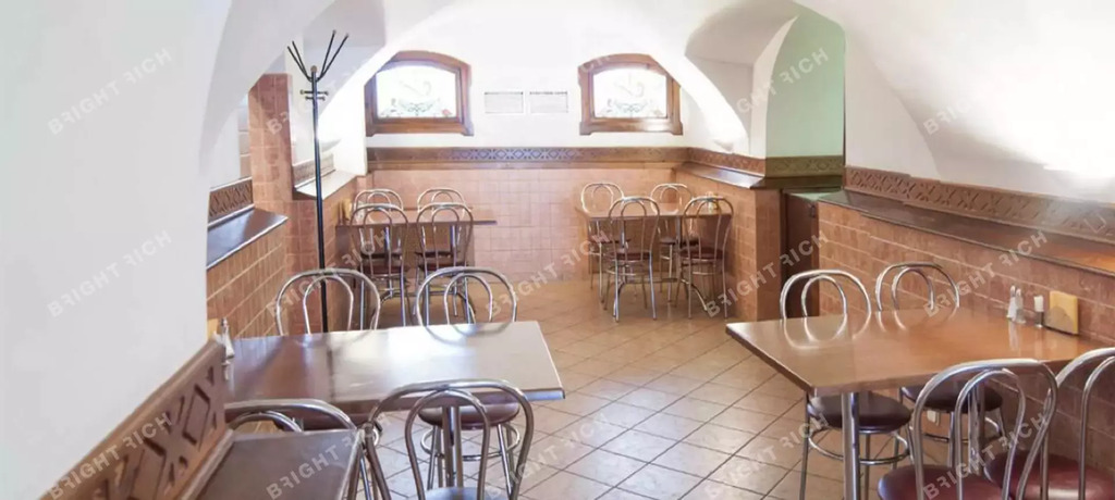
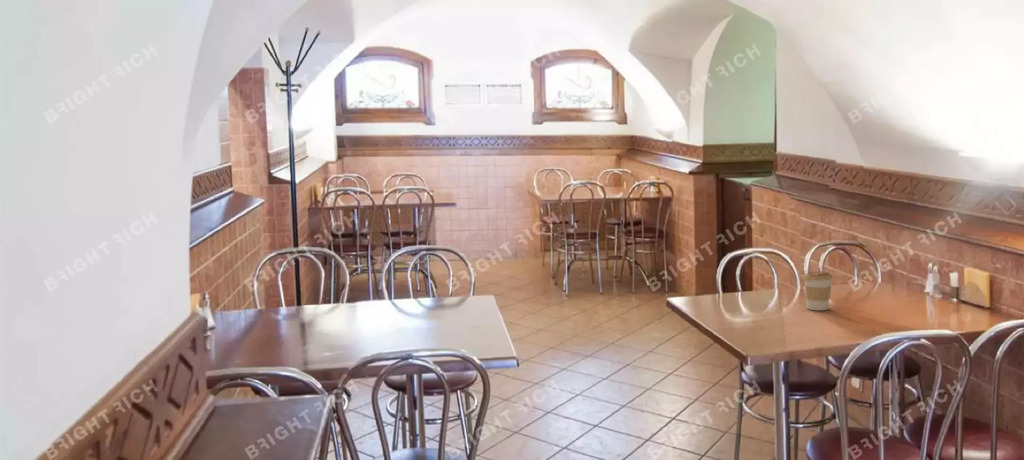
+ coffee cup [802,270,833,311]
